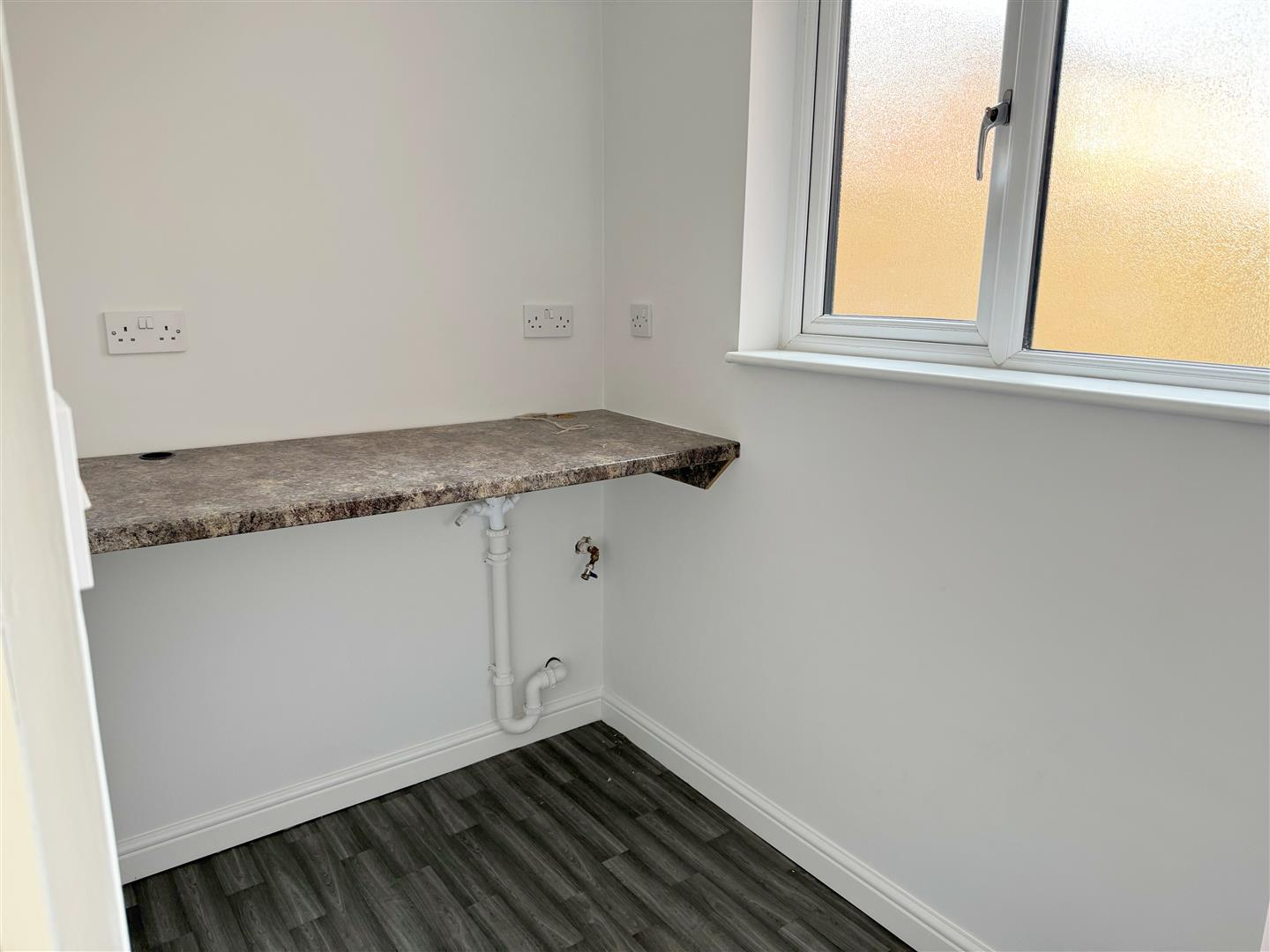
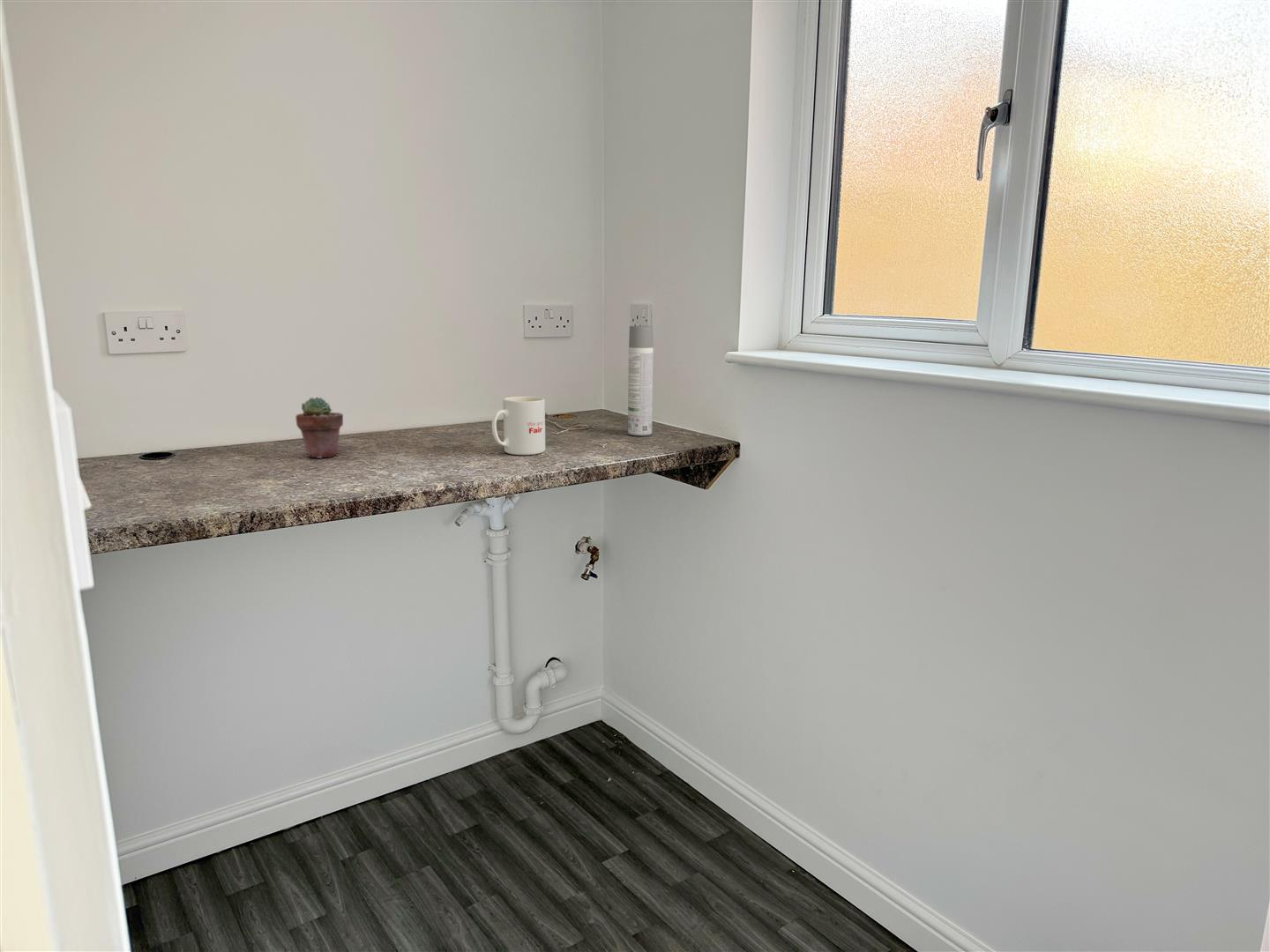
+ mug [491,396,546,456]
+ spray bottle [627,325,654,436]
+ potted succulent [295,396,344,459]
